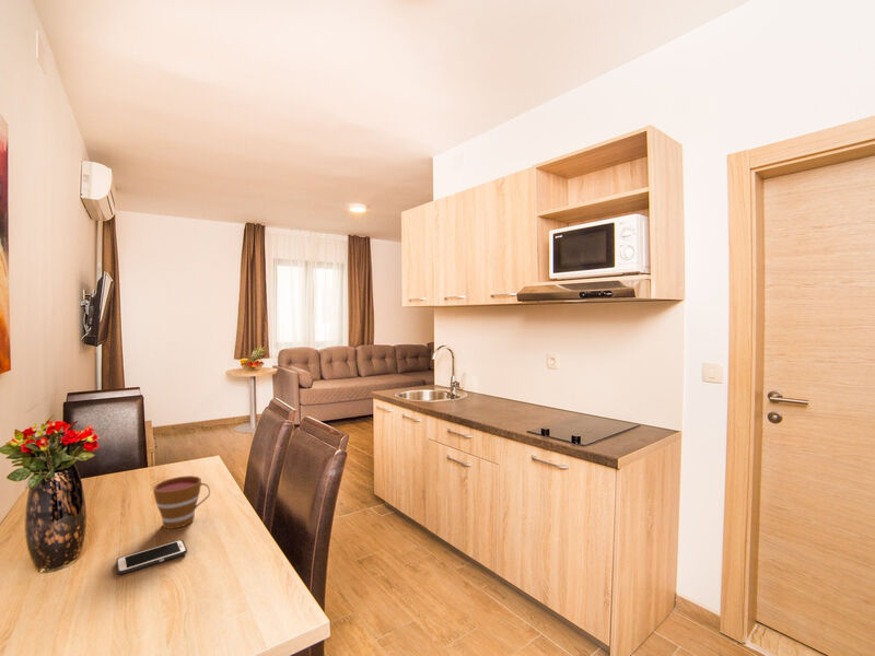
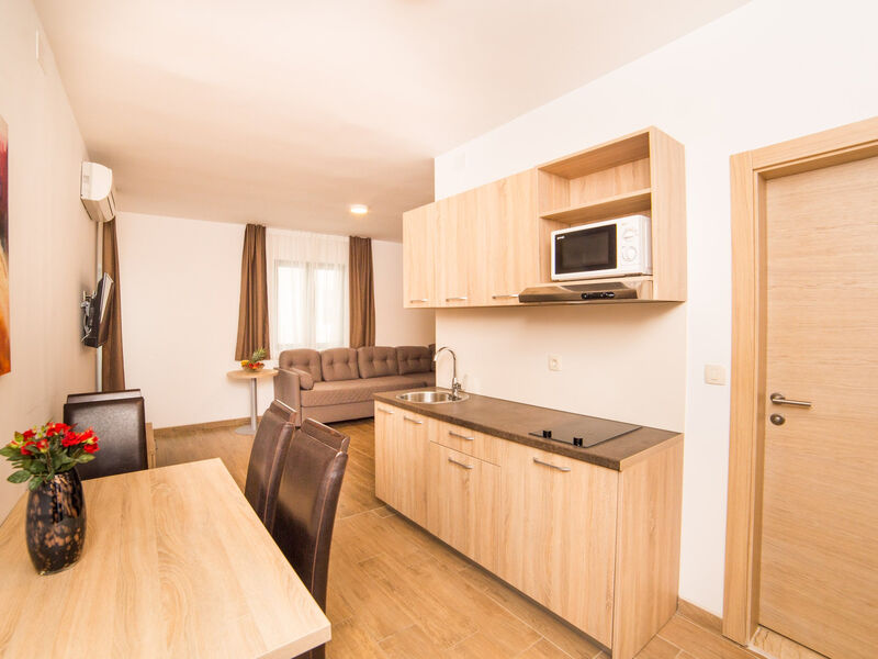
- cell phone [115,539,188,575]
- cup [152,475,211,530]
